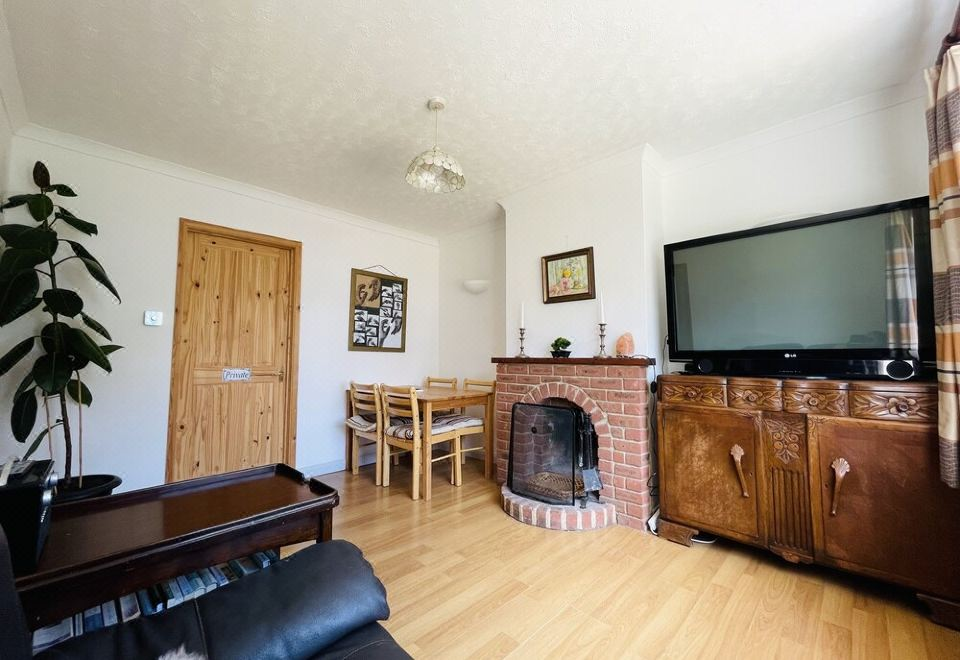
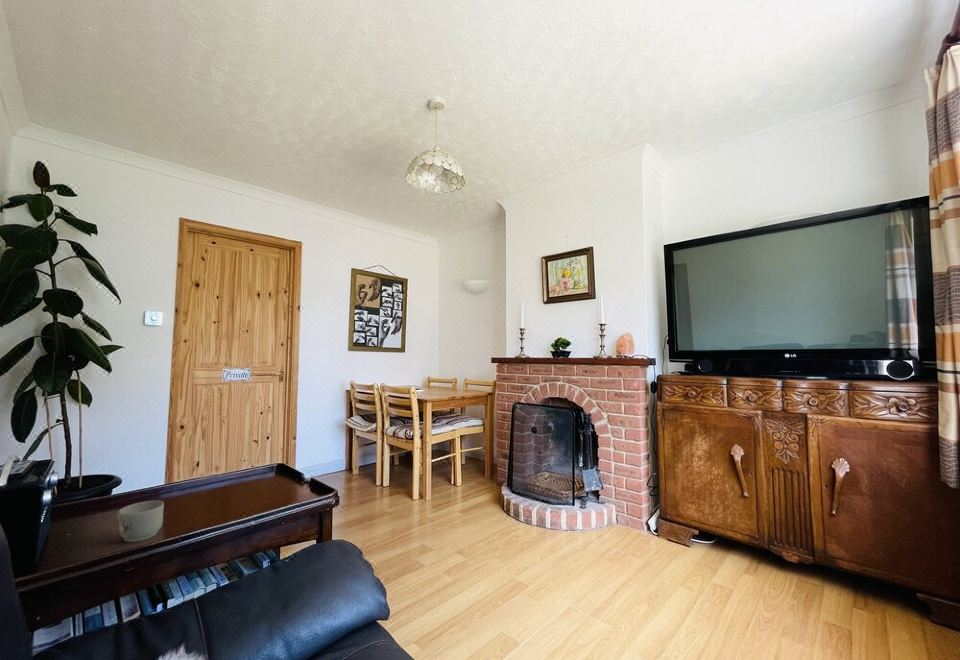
+ mug [116,500,165,543]
